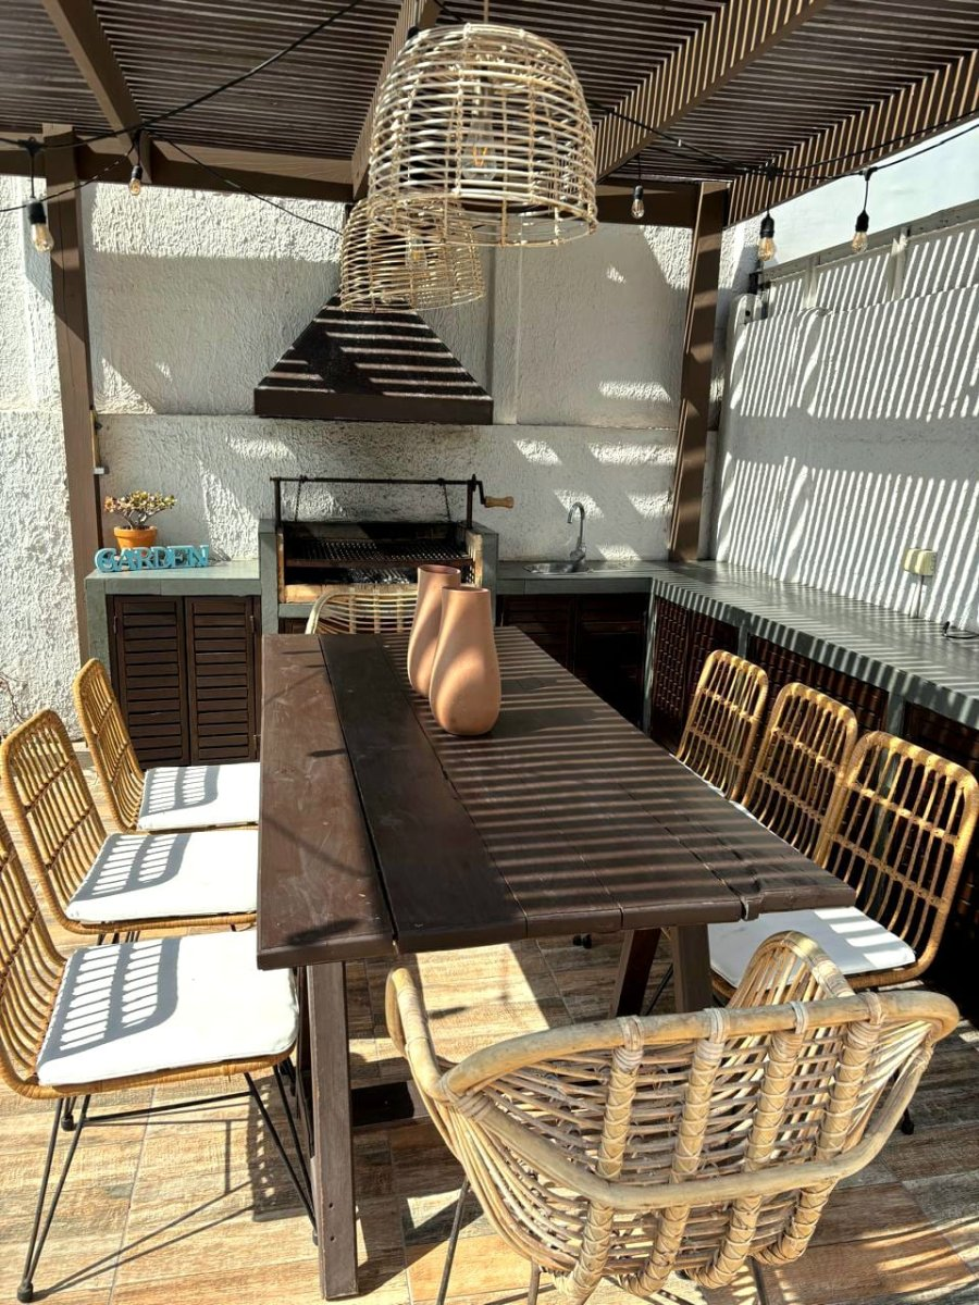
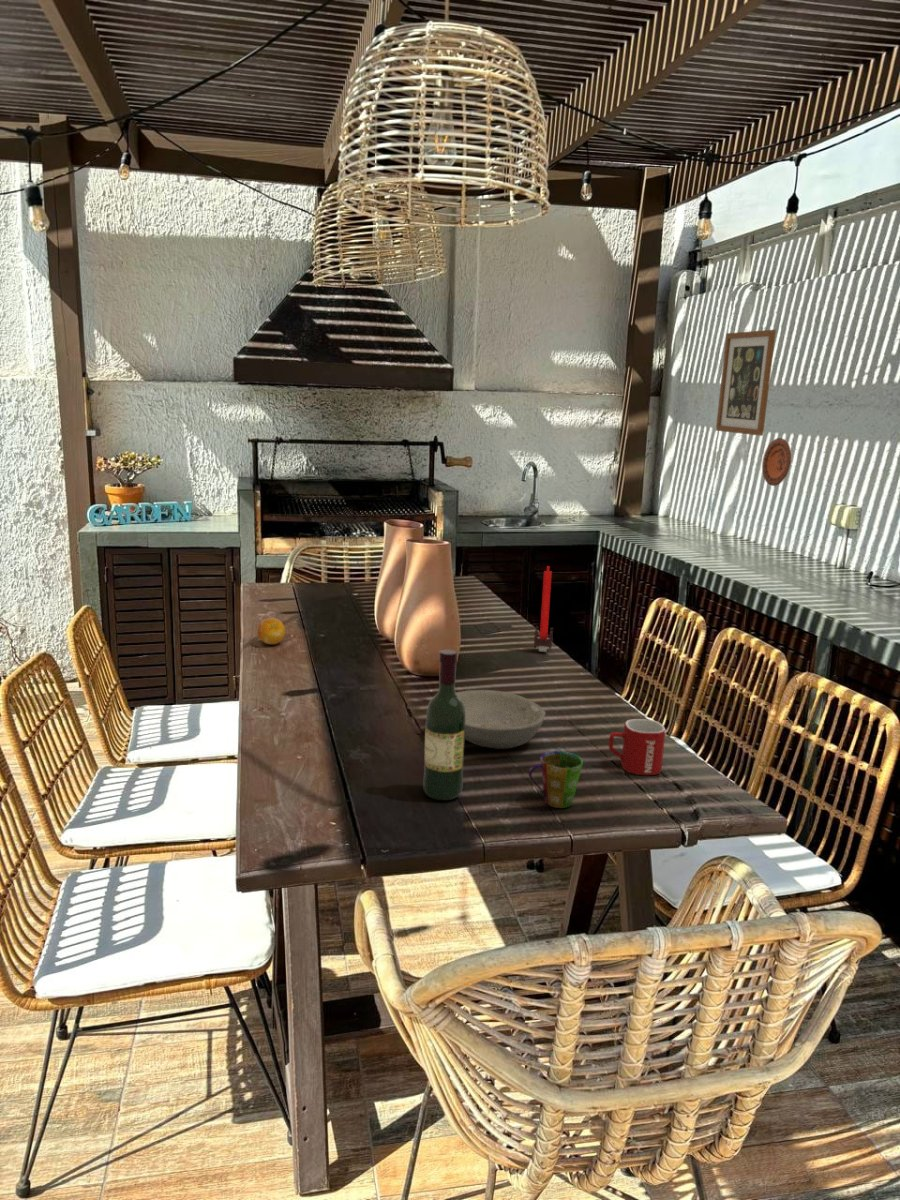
+ wine bottle [422,649,466,801]
+ cup [527,750,584,809]
+ decorative plate [761,437,792,487]
+ mug [608,718,667,776]
+ bowl [456,689,546,750]
+ fruit [257,617,286,645]
+ candle [533,565,554,653]
+ wall art [715,329,777,437]
